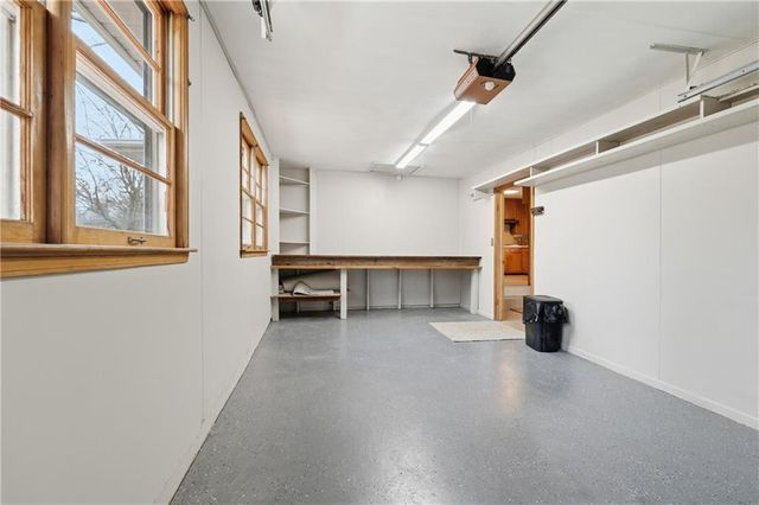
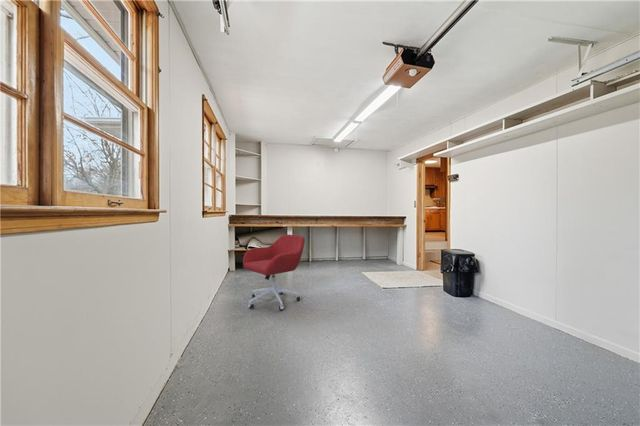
+ office chair [242,234,306,311]
